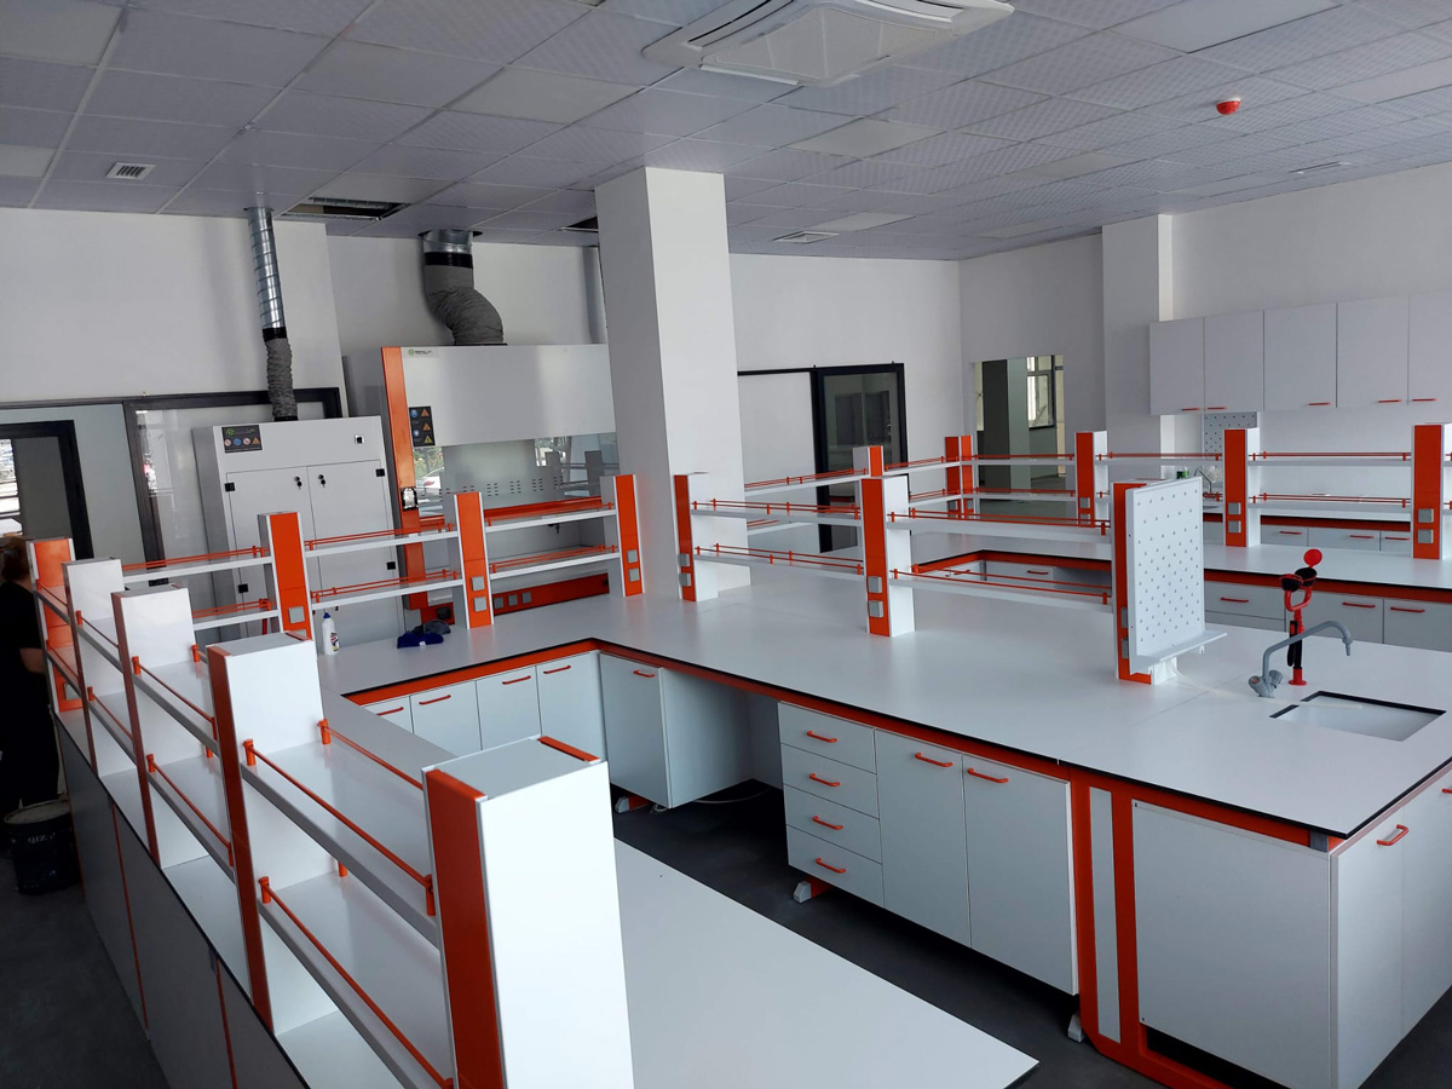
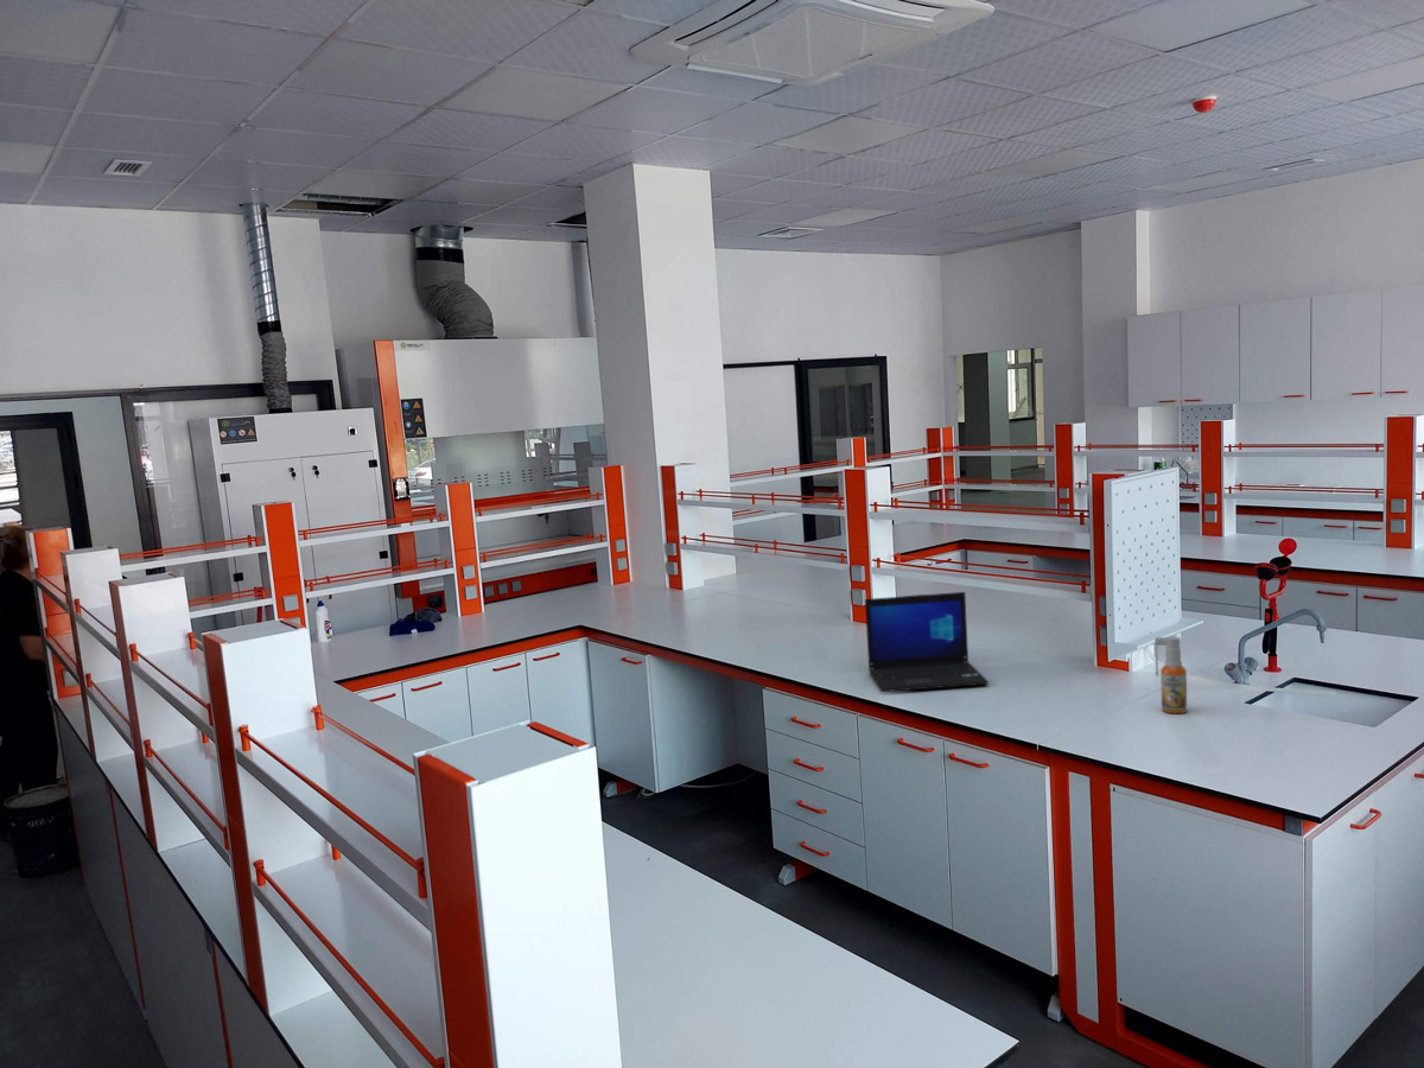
+ spray bottle [1153,635,1188,714]
+ laptop [864,591,990,693]
